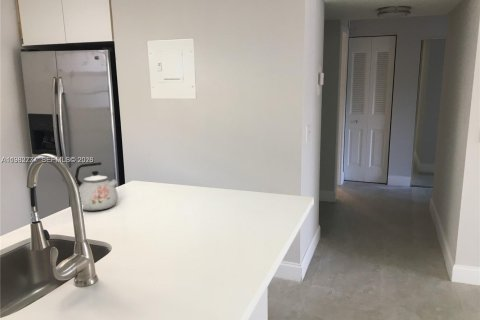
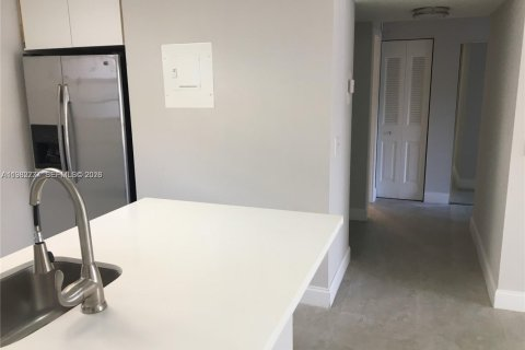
- kettle [74,161,119,211]
